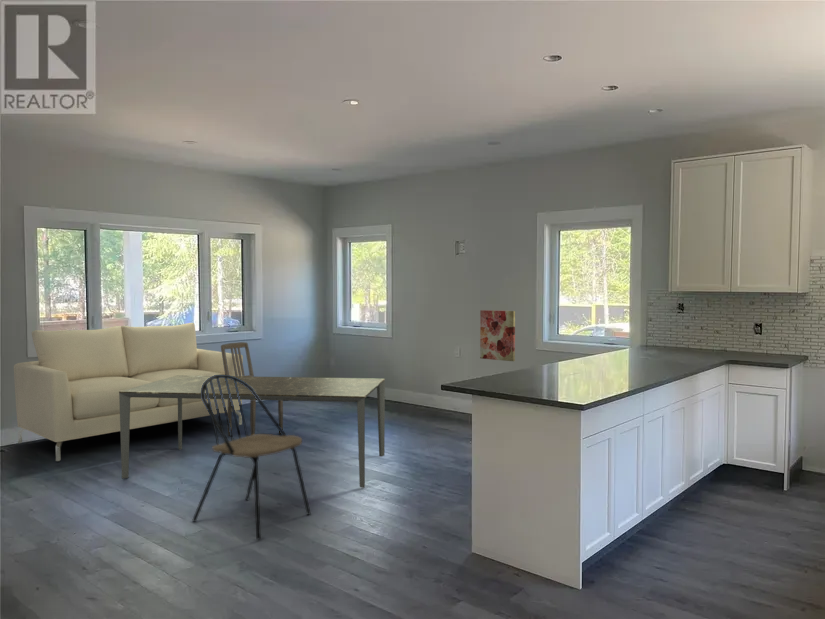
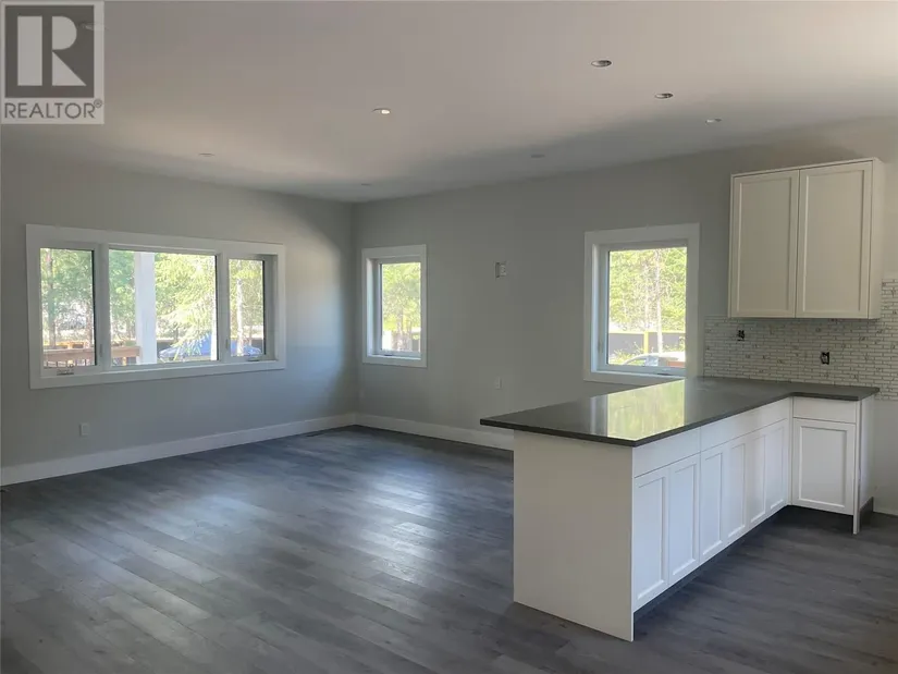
- wall art [479,309,516,362]
- dining table [119,375,386,489]
- sofa [13,322,244,462]
- dining chair [191,375,312,541]
- dining chair [220,341,284,437]
